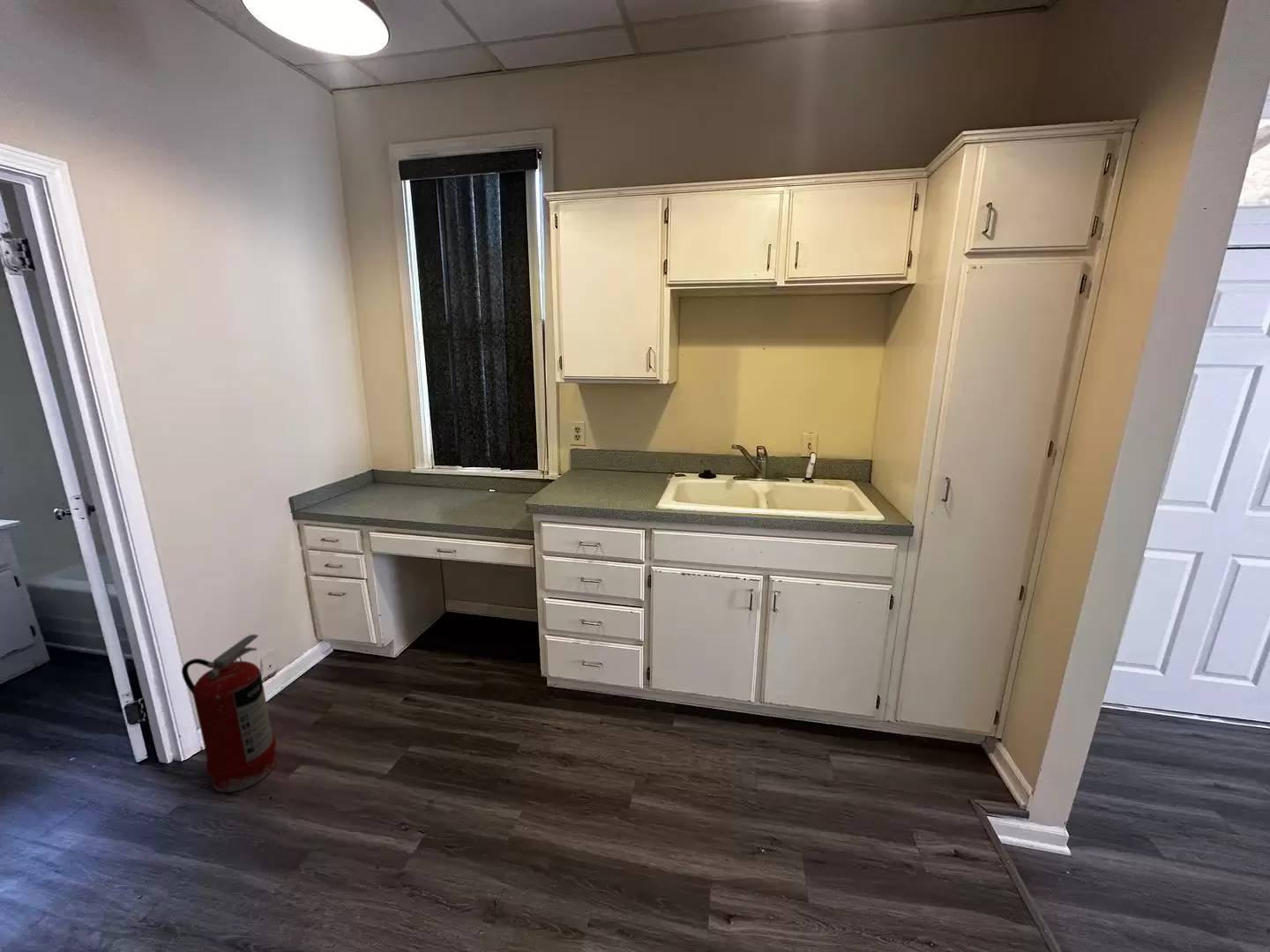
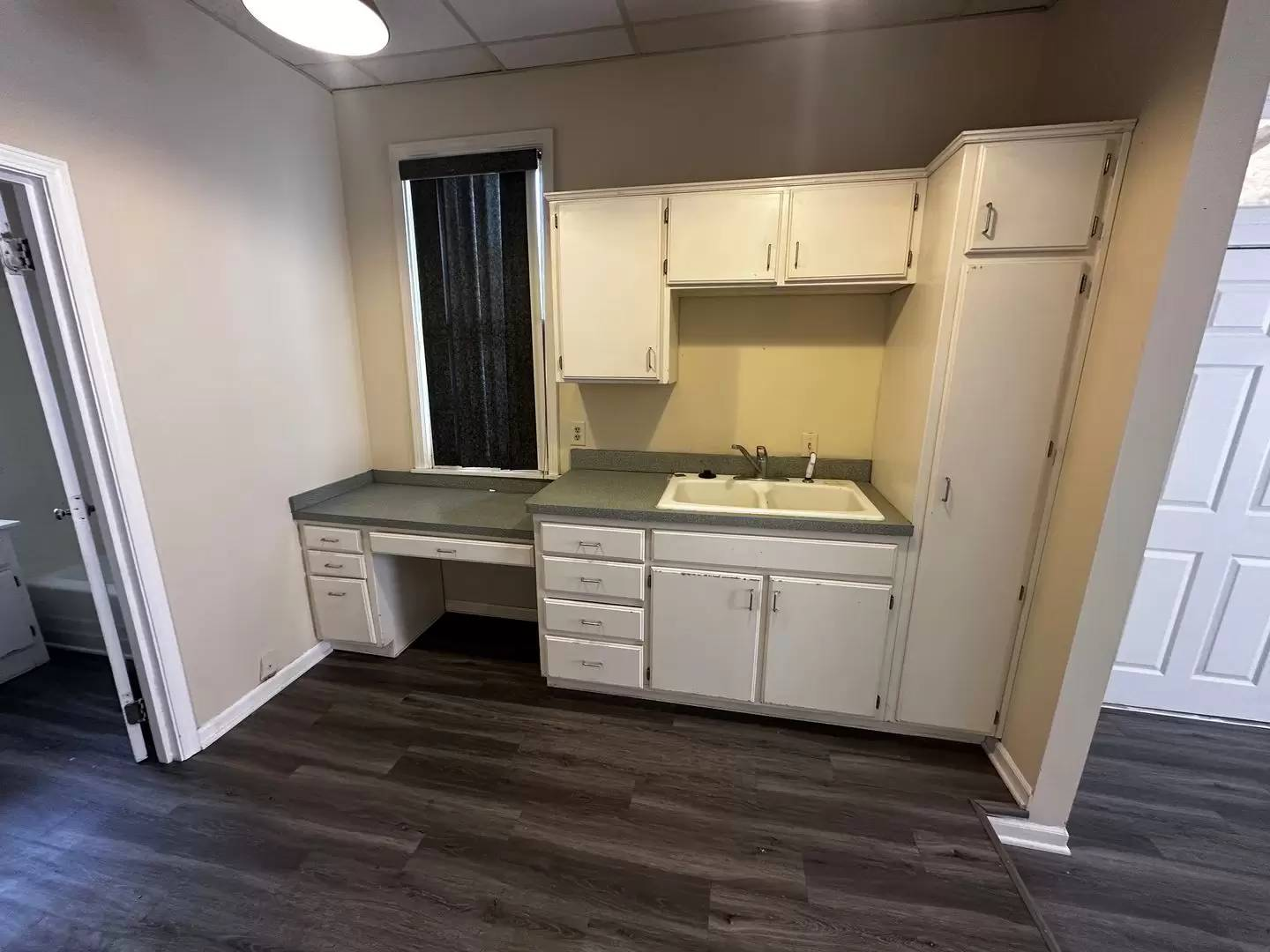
- fire extinguisher [181,634,278,793]
